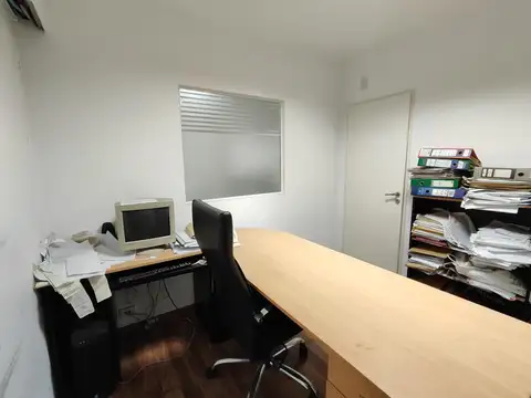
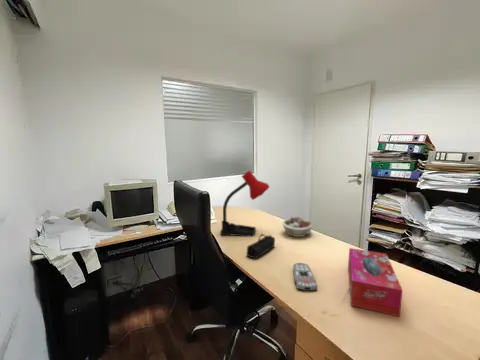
+ desk lamp [219,169,271,237]
+ succulent planter [281,216,313,238]
+ tissue box [347,247,404,318]
+ pencil case [246,233,276,260]
+ remote control [292,262,319,292]
